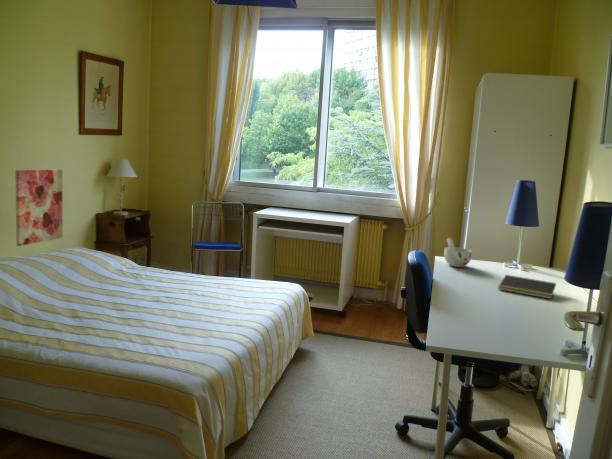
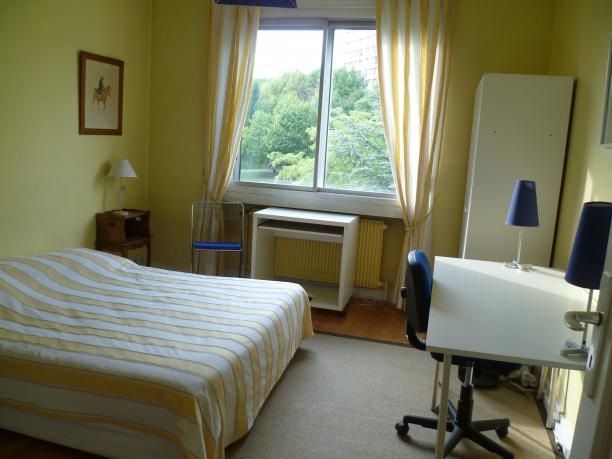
- notepad [497,274,557,300]
- wall art [14,168,63,247]
- cup [443,237,473,268]
